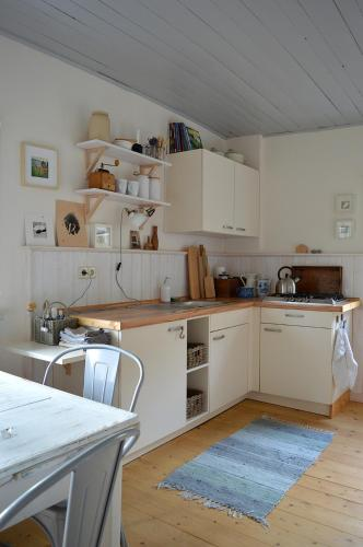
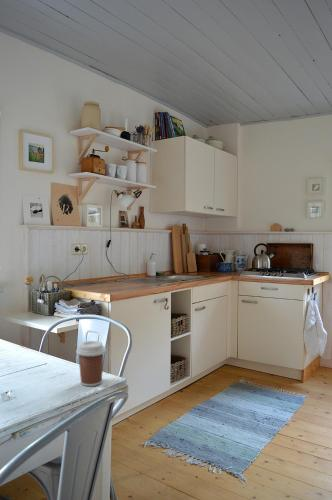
+ coffee cup [75,340,107,387]
